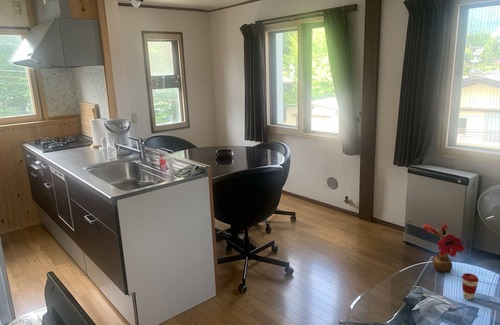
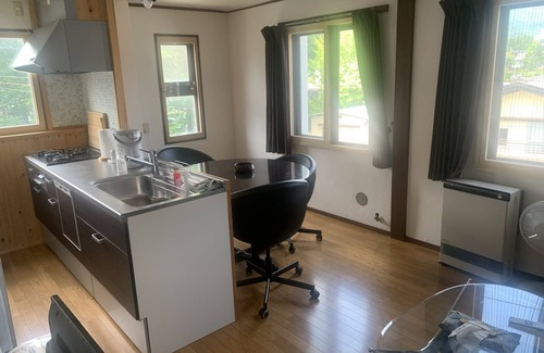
- coffee cup [461,272,480,301]
- flower [422,222,466,274]
